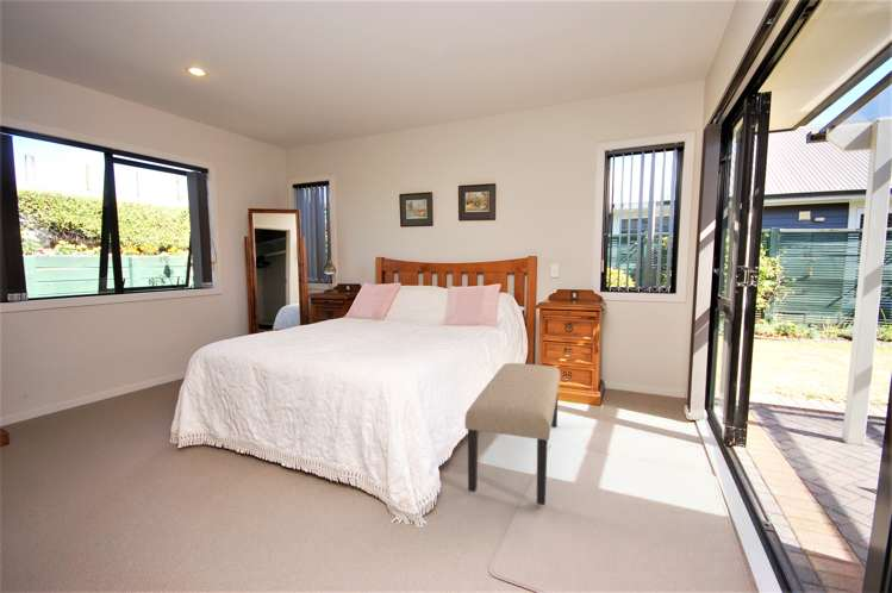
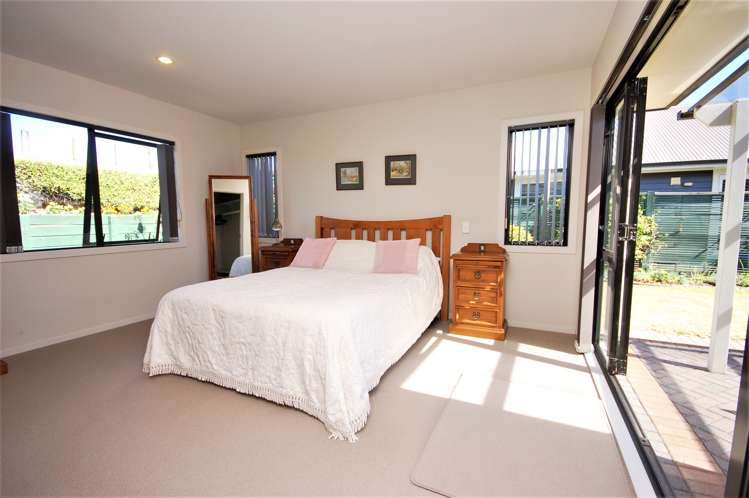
- bench [463,362,562,506]
